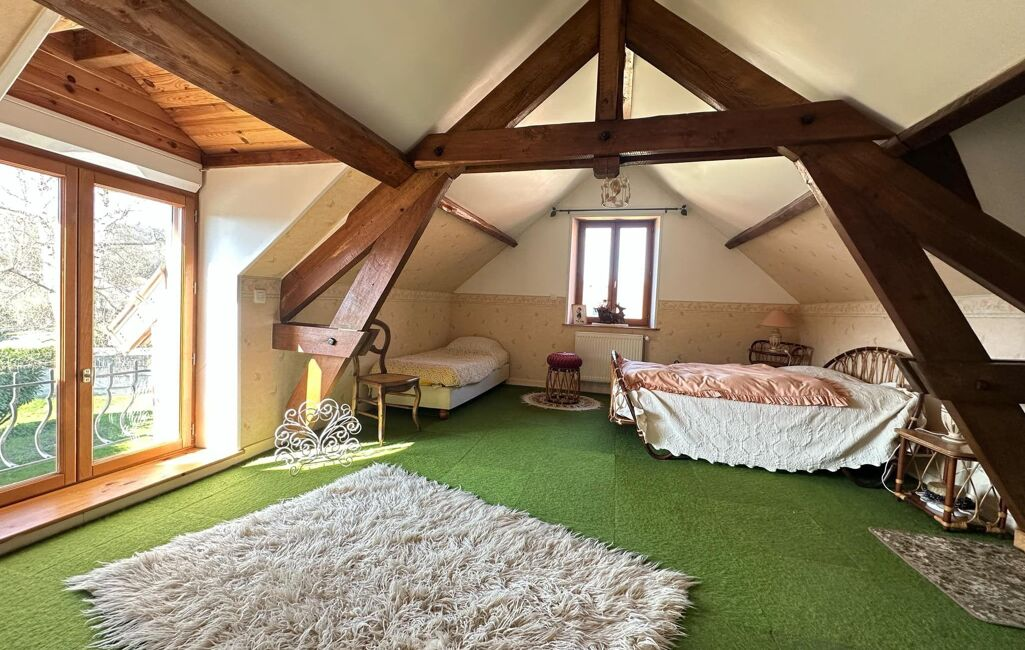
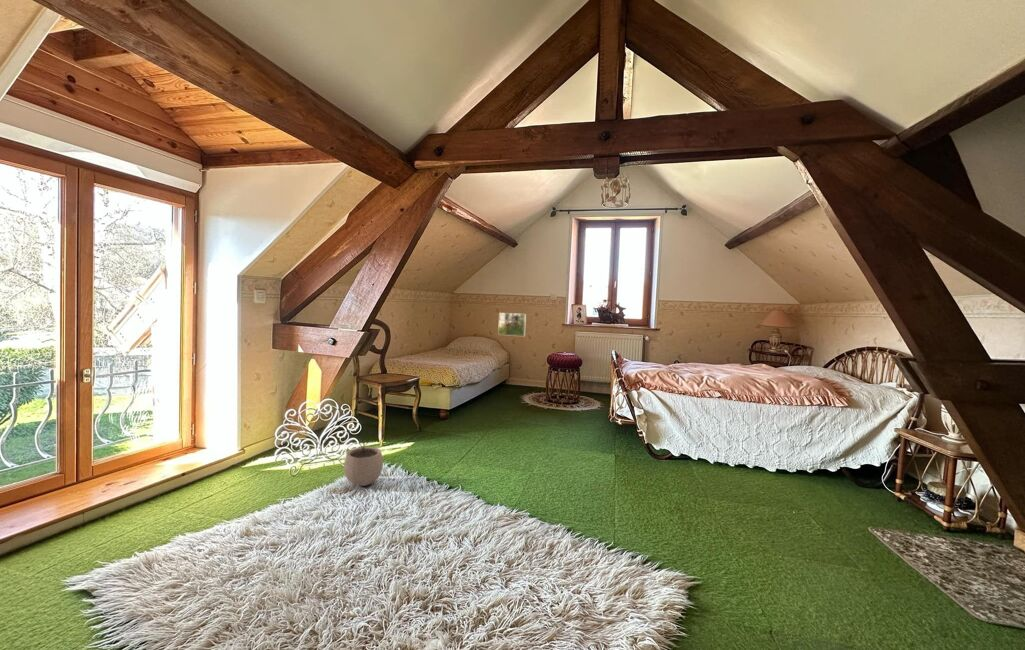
+ plant pot [343,439,384,487]
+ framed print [497,312,527,337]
